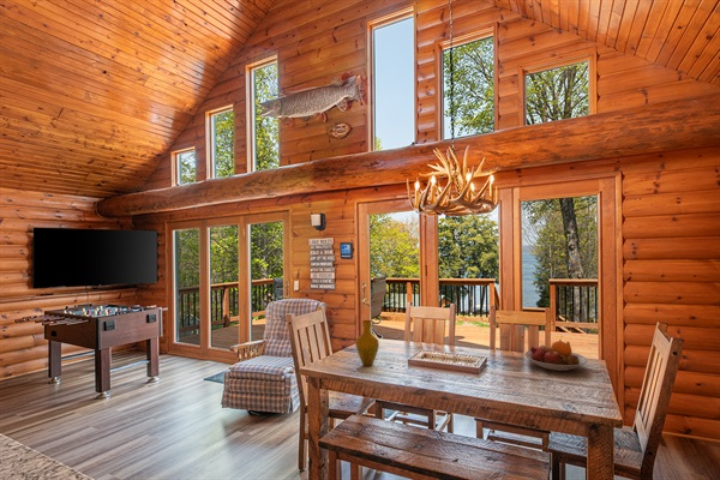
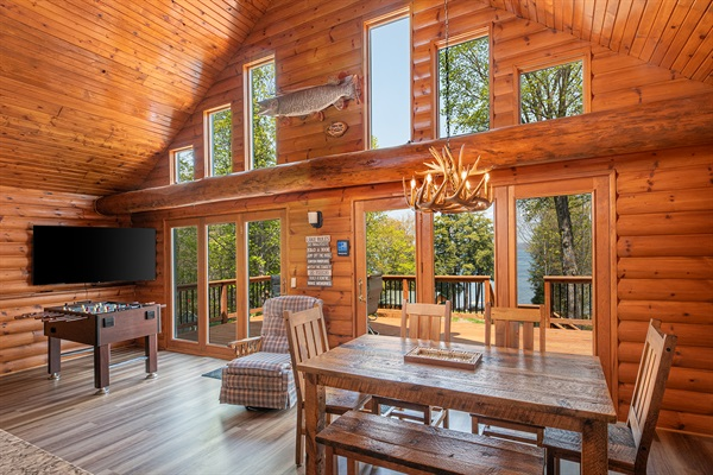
- vase [354,319,380,367]
- fruit bowl [523,338,588,372]
